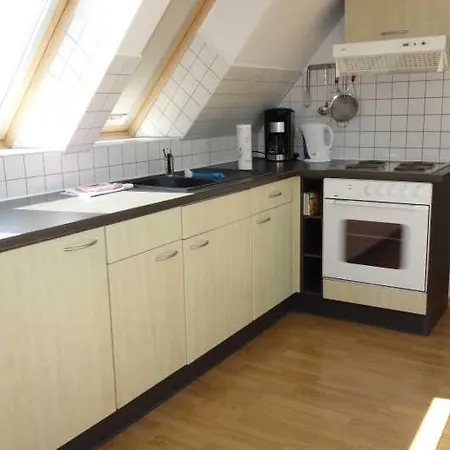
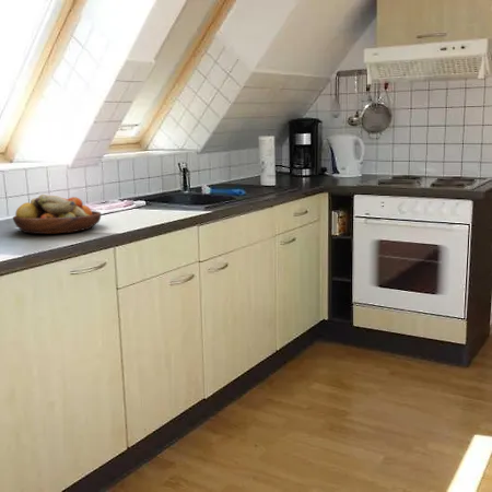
+ fruit bowl [12,194,102,235]
